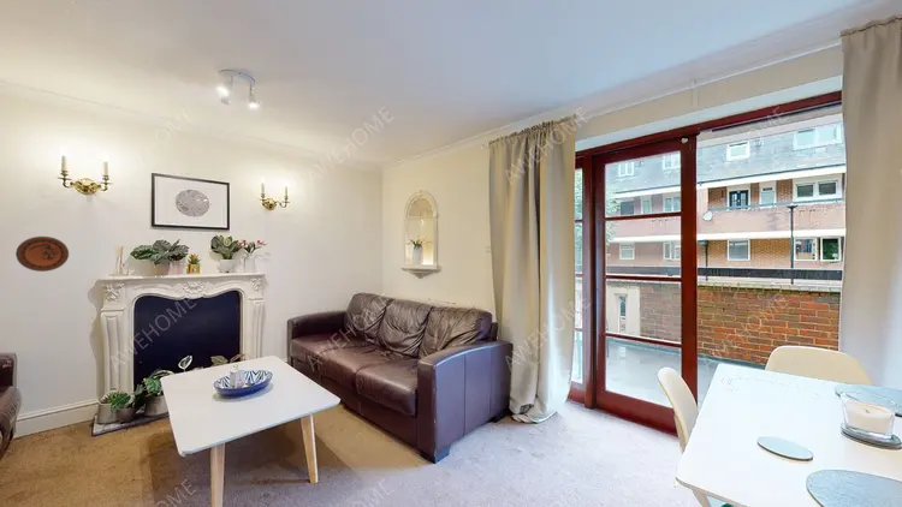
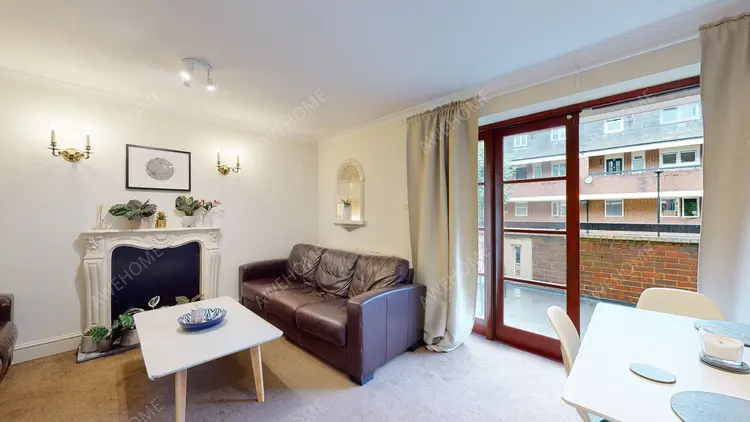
- decorative plate [14,235,70,273]
- plate [719,374,819,398]
